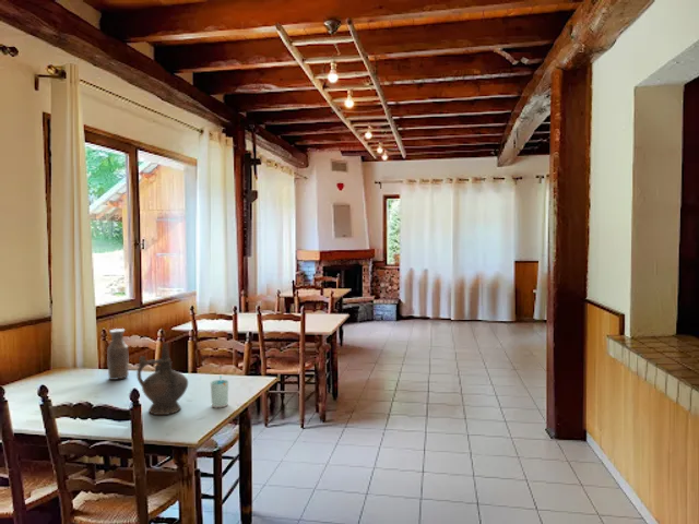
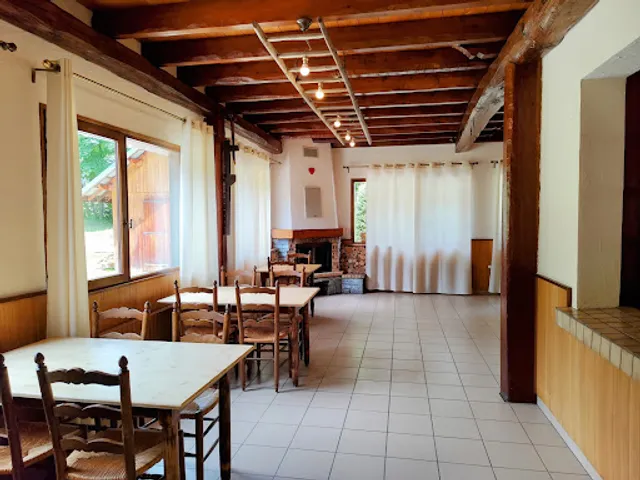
- ceremonial vessel [135,342,189,416]
- bottle [106,327,130,381]
- cup [210,374,229,409]
